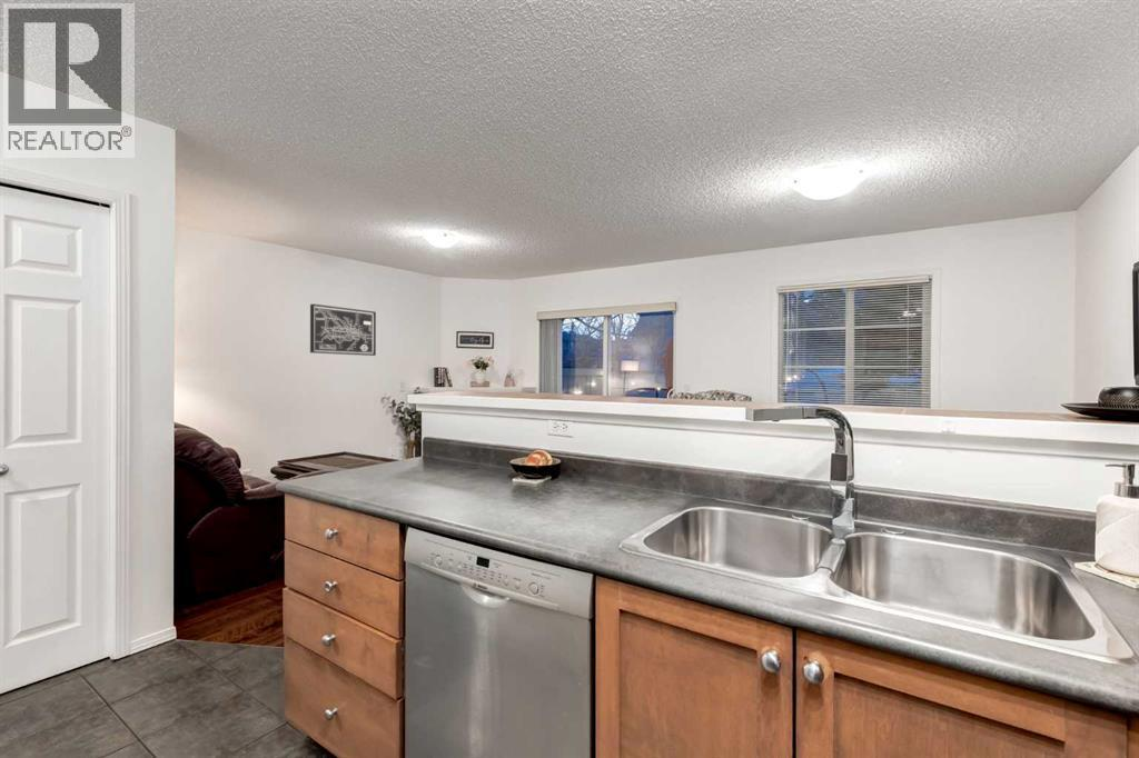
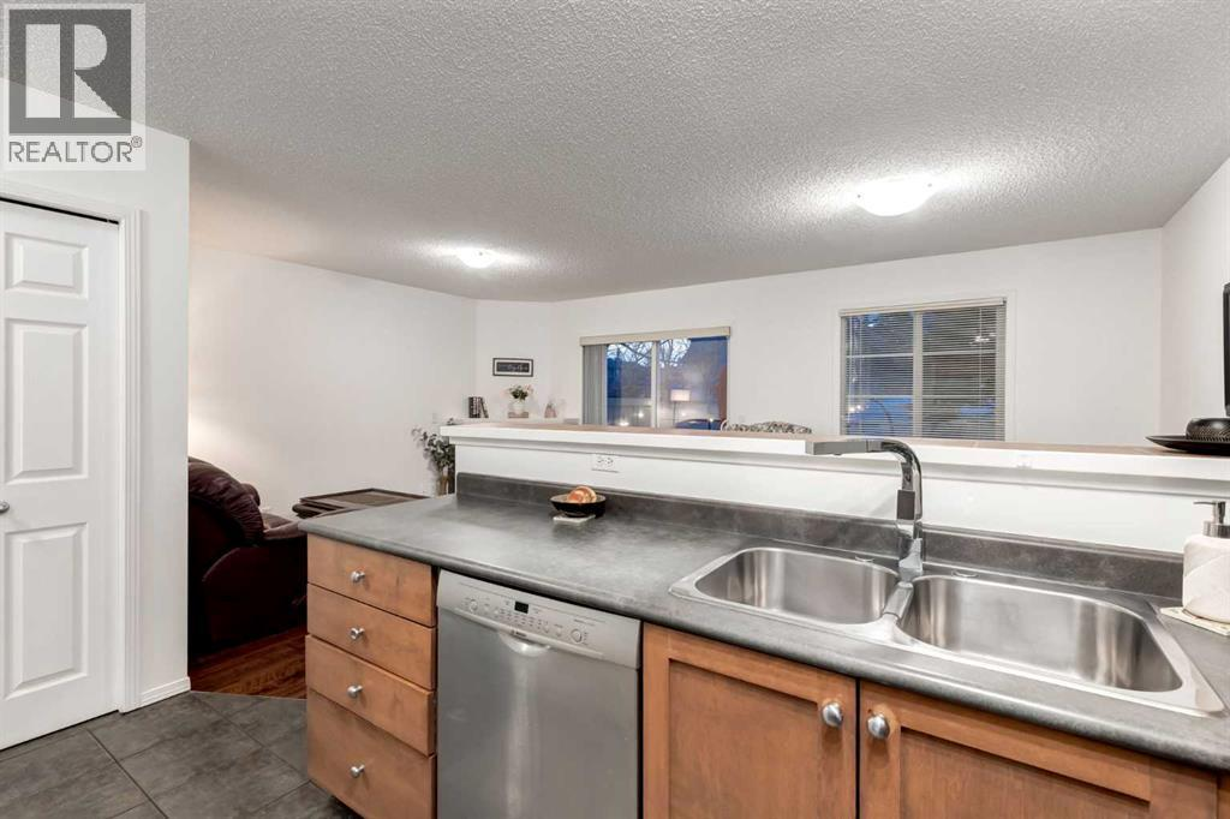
- wall art [309,302,377,357]
